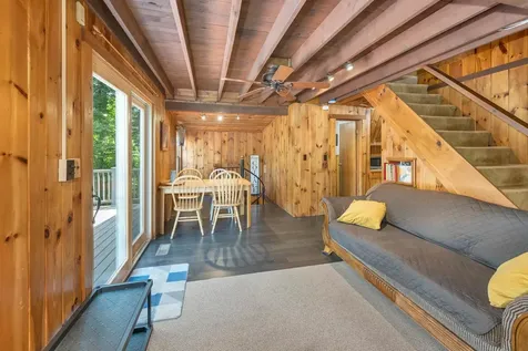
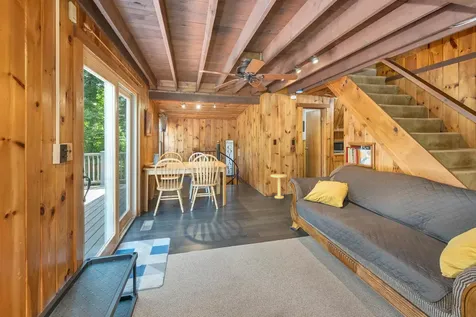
+ side table [270,173,288,200]
